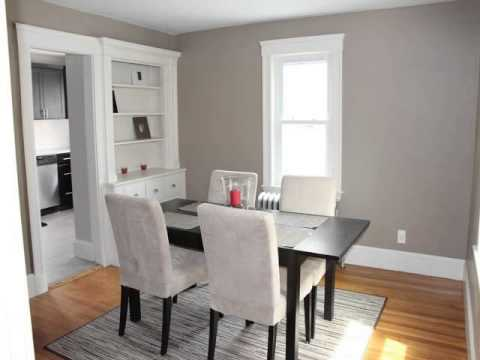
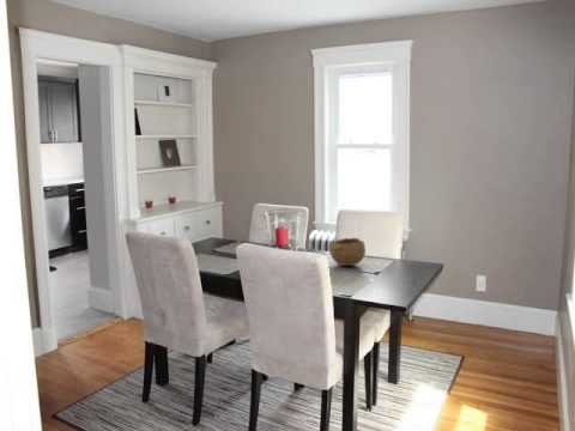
+ bowl [327,237,367,267]
